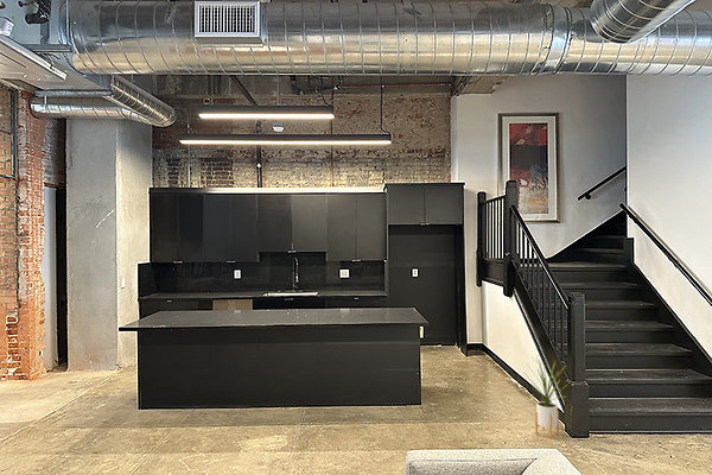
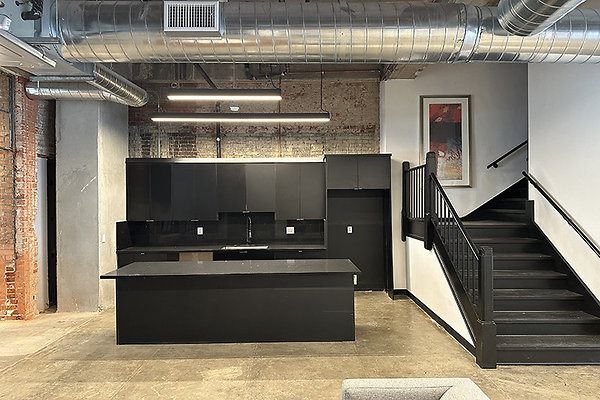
- house plant [523,356,568,439]
